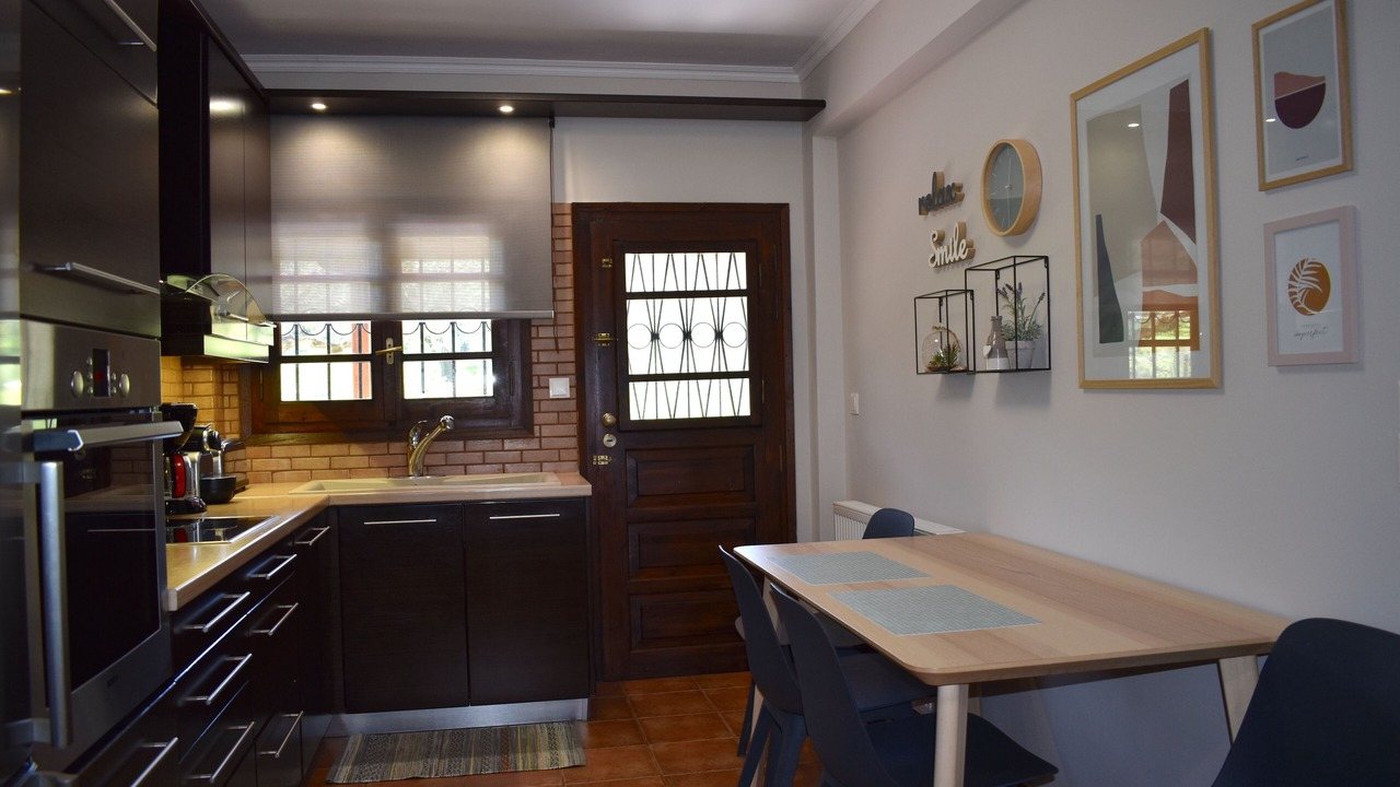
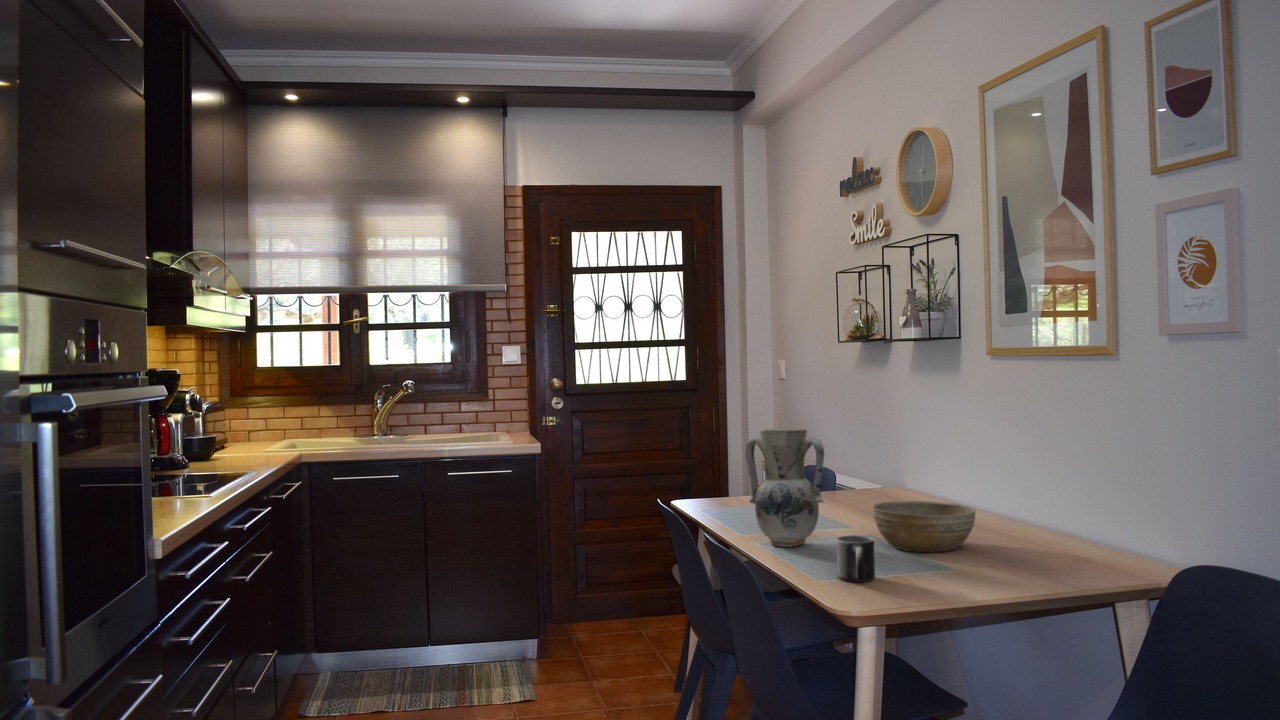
+ vase [745,427,825,548]
+ bowl [872,500,977,553]
+ mug [836,534,876,583]
